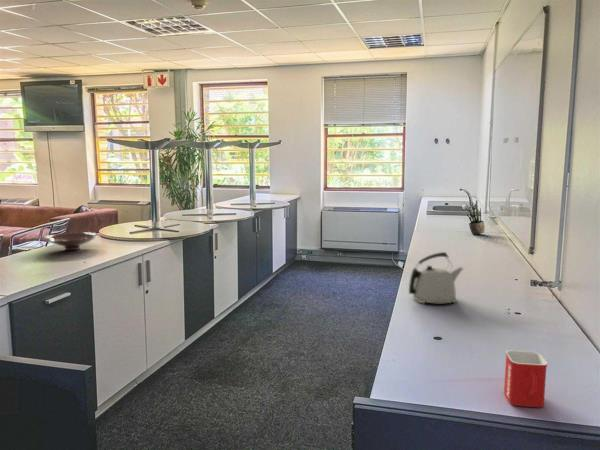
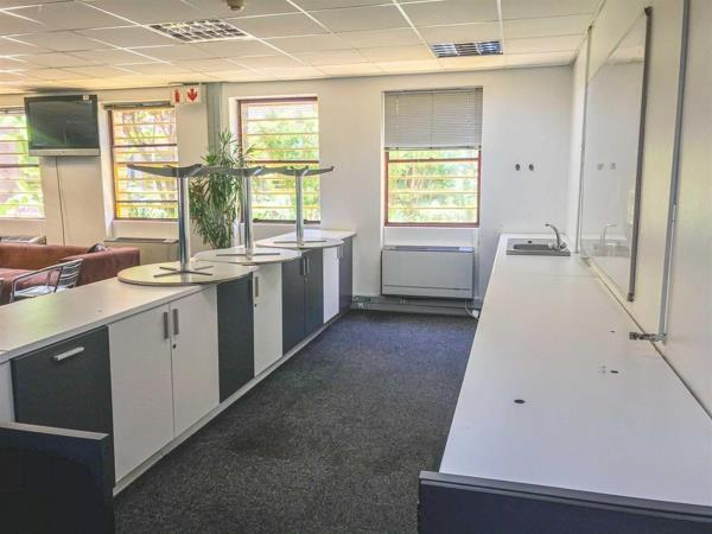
- bowl [42,231,101,251]
- potted plant [465,201,486,235]
- mug [503,349,549,408]
- kettle [408,251,465,305]
